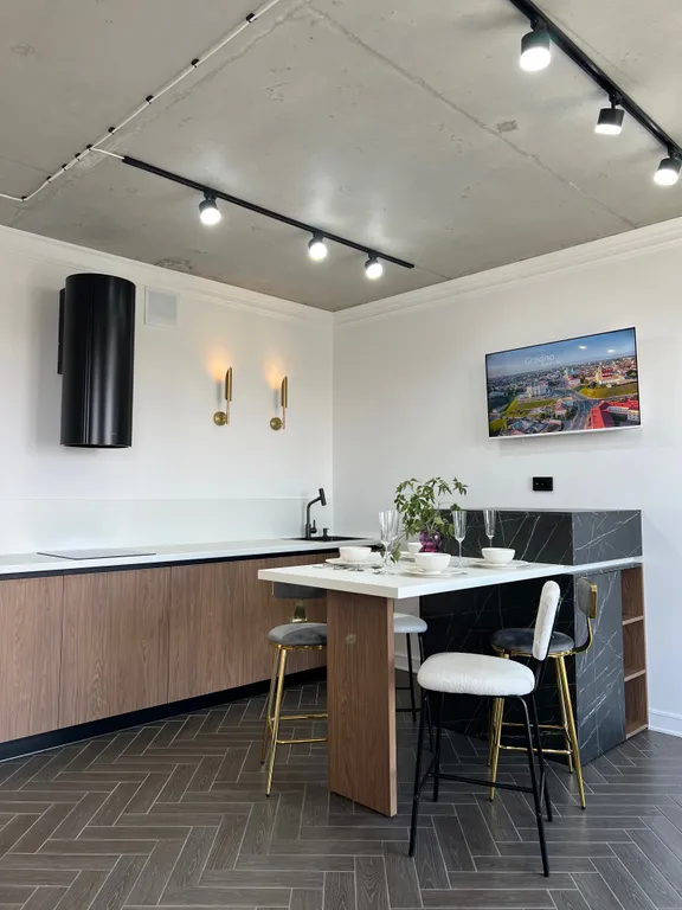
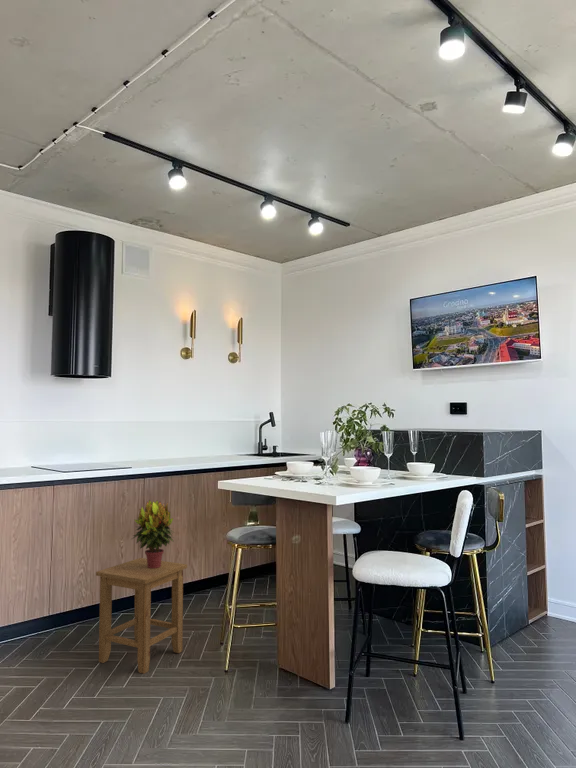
+ potted plant [131,499,175,569]
+ stool [95,557,188,675]
